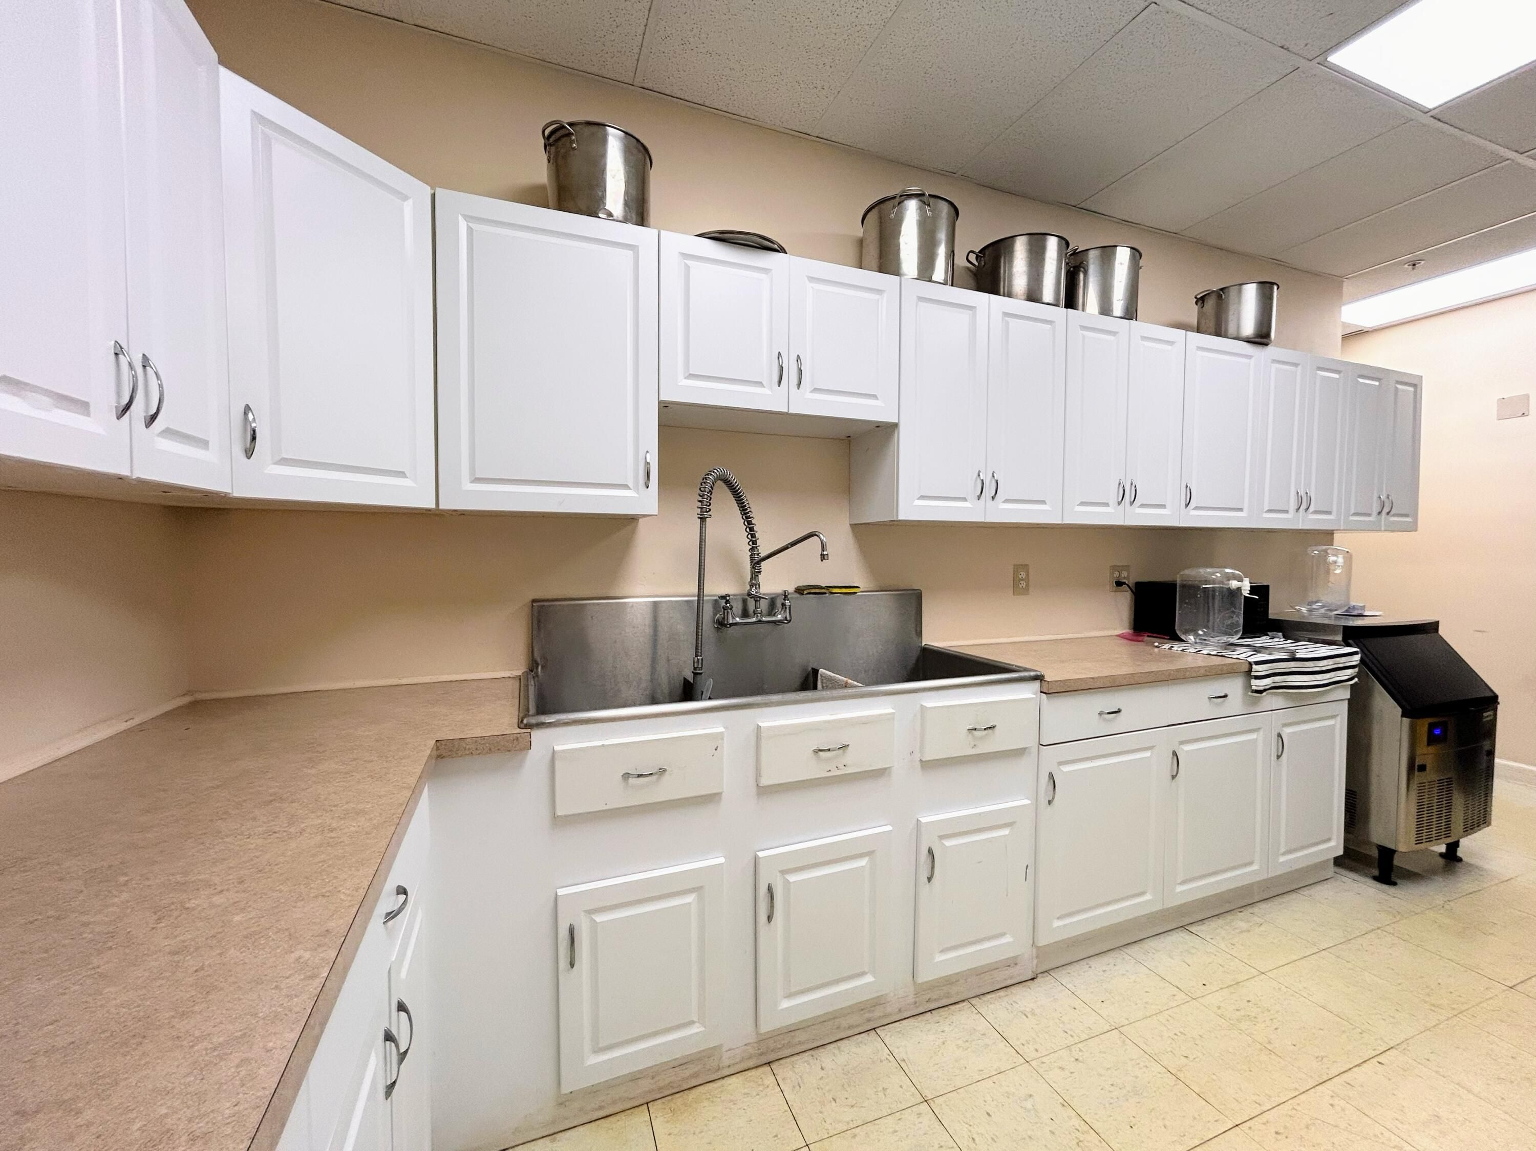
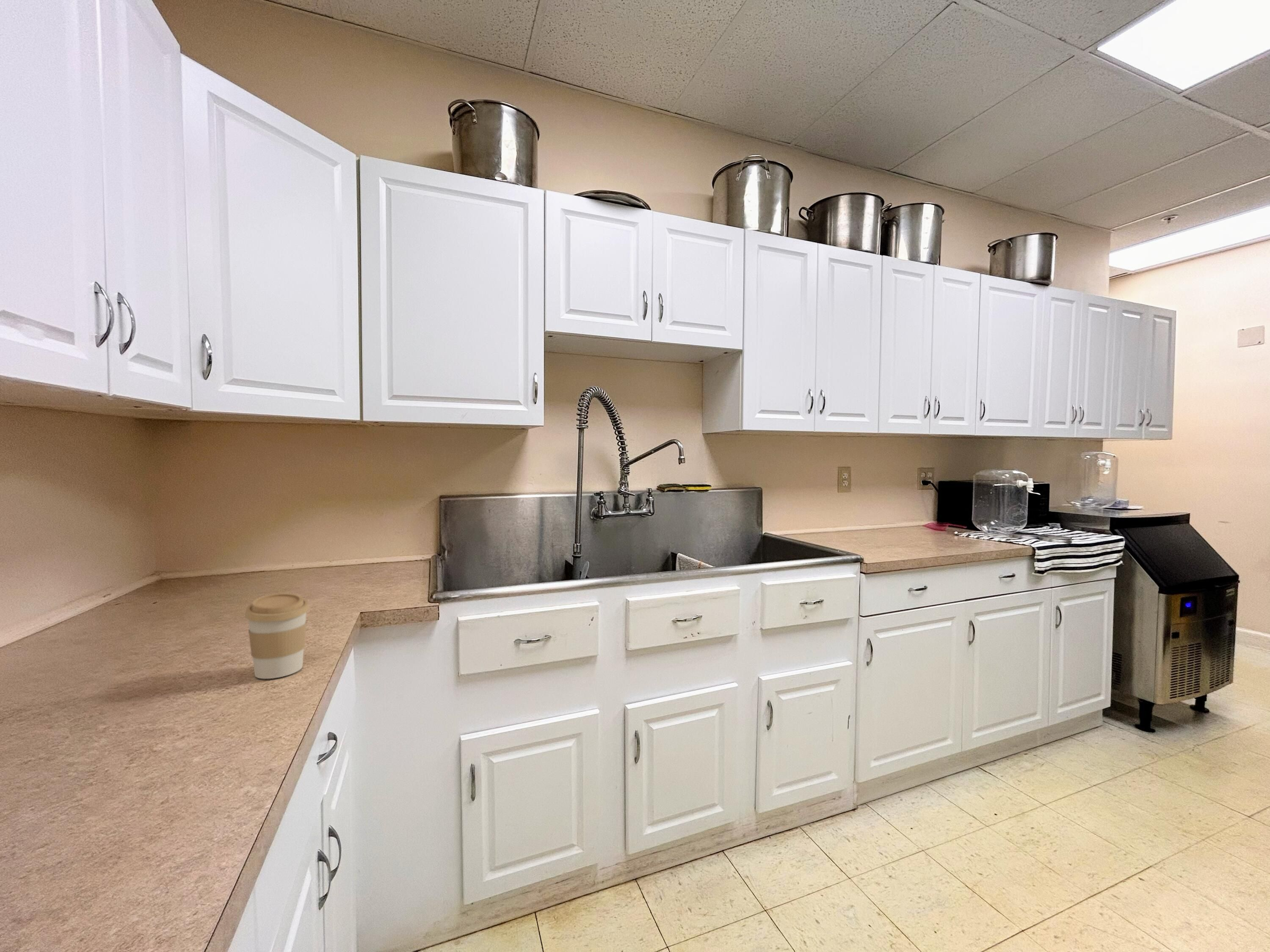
+ coffee cup [244,593,310,679]
